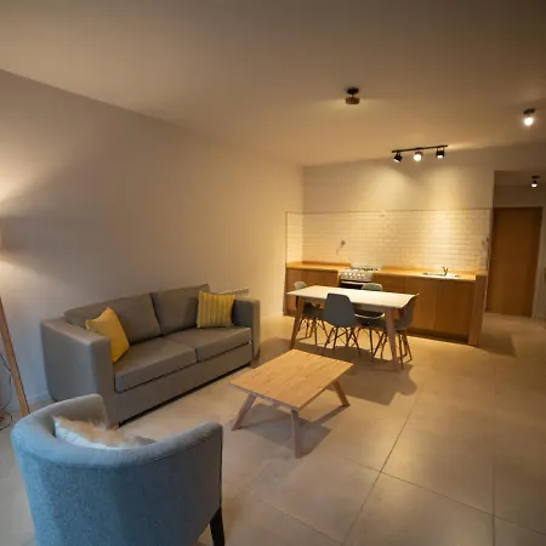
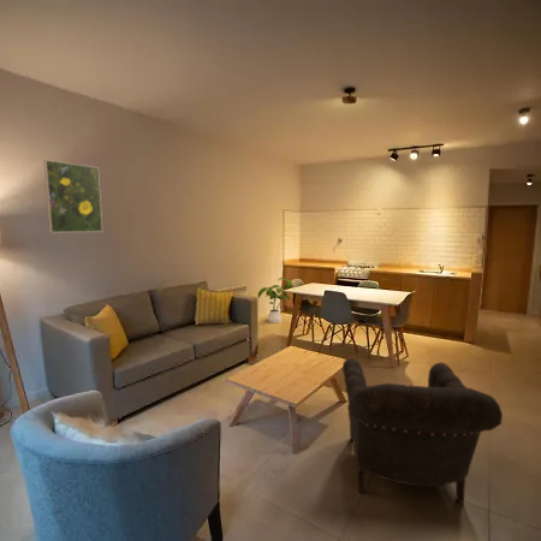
+ house plant [257,277,293,325]
+ armchair [341,357,504,505]
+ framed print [43,159,103,233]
